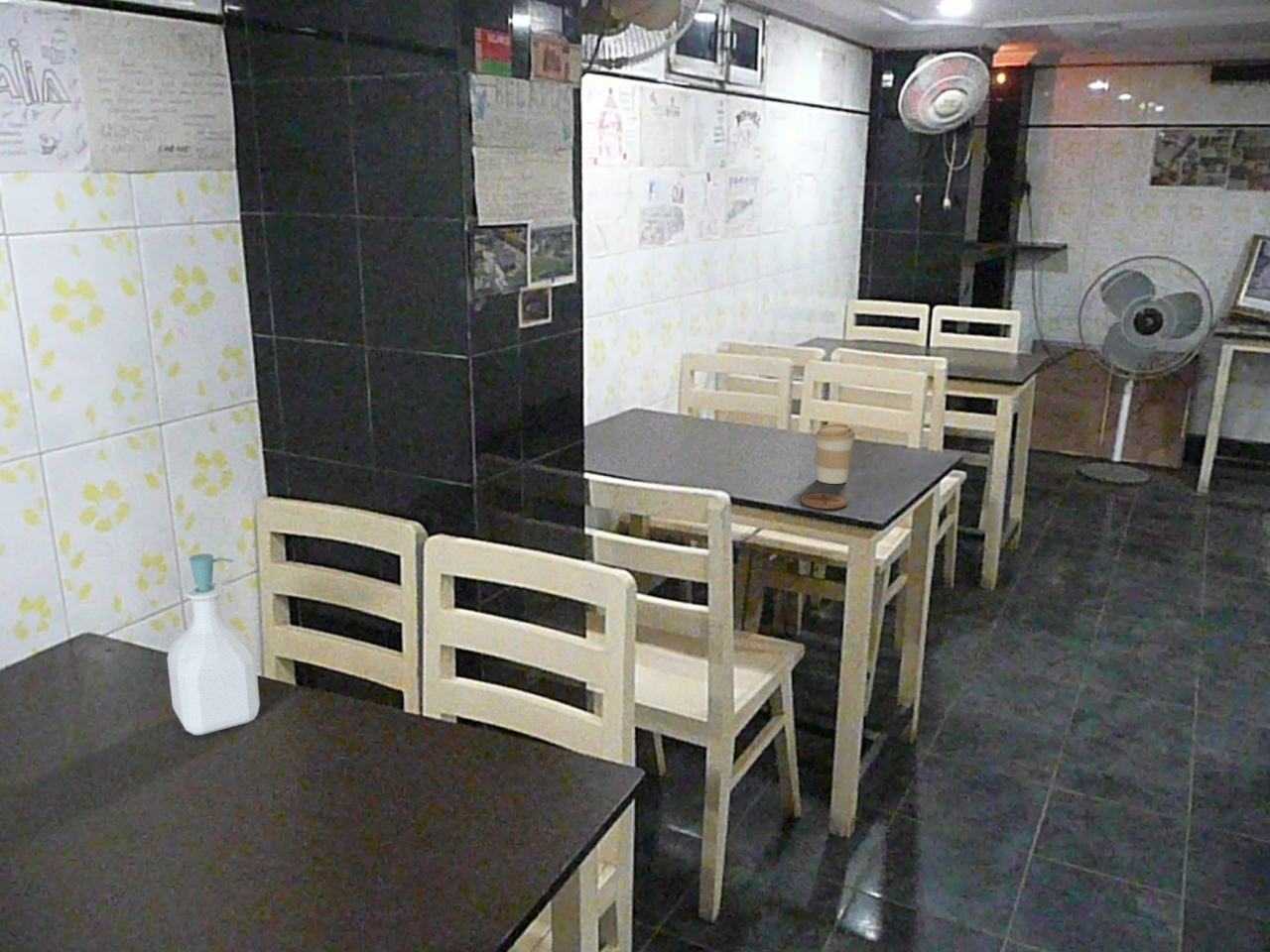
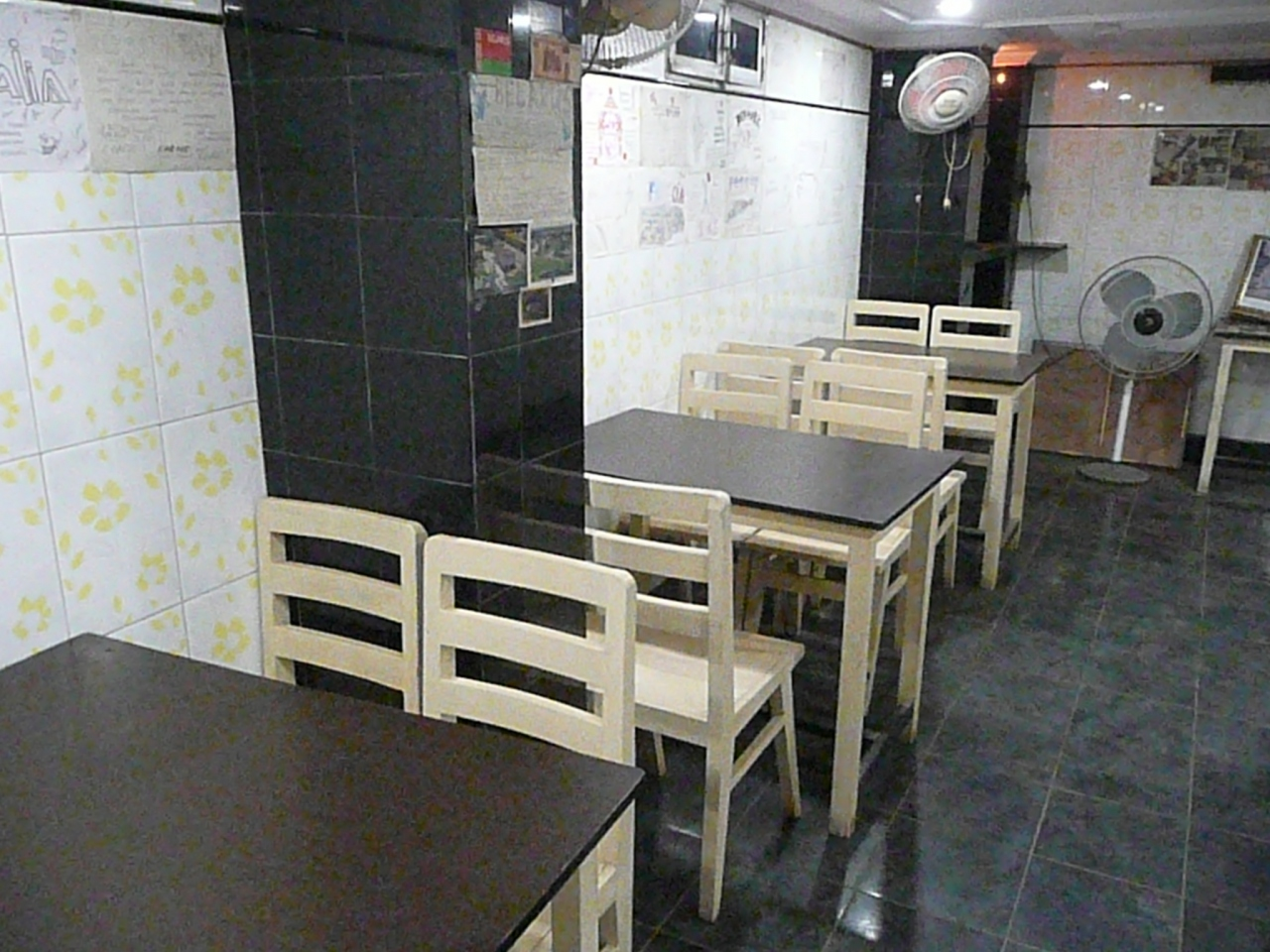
- coaster [800,492,848,510]
- coffee cup [814,422,856,485]
- soap bottle [167,552,261,736]
